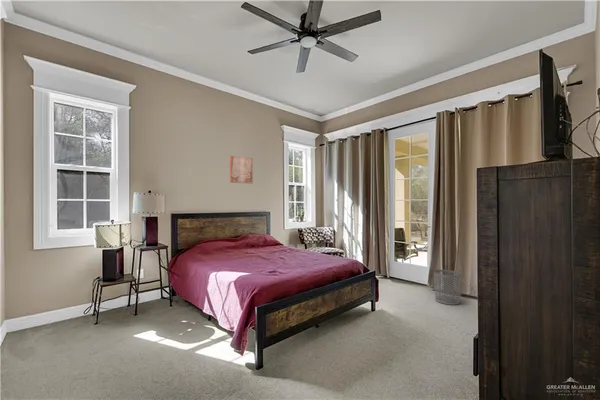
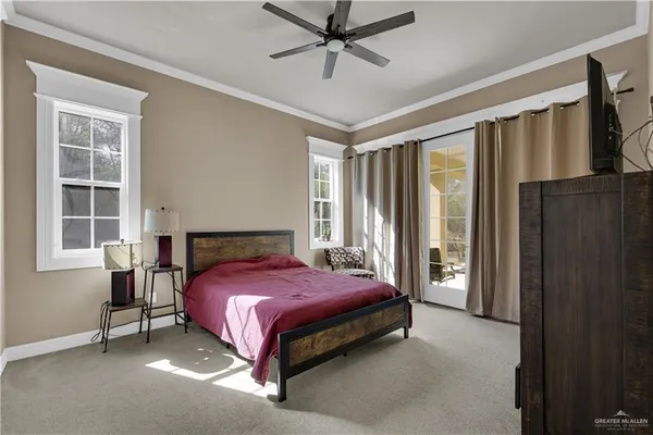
- waste bin [433,269,462,306]
- wall art [228,155,254,185]
